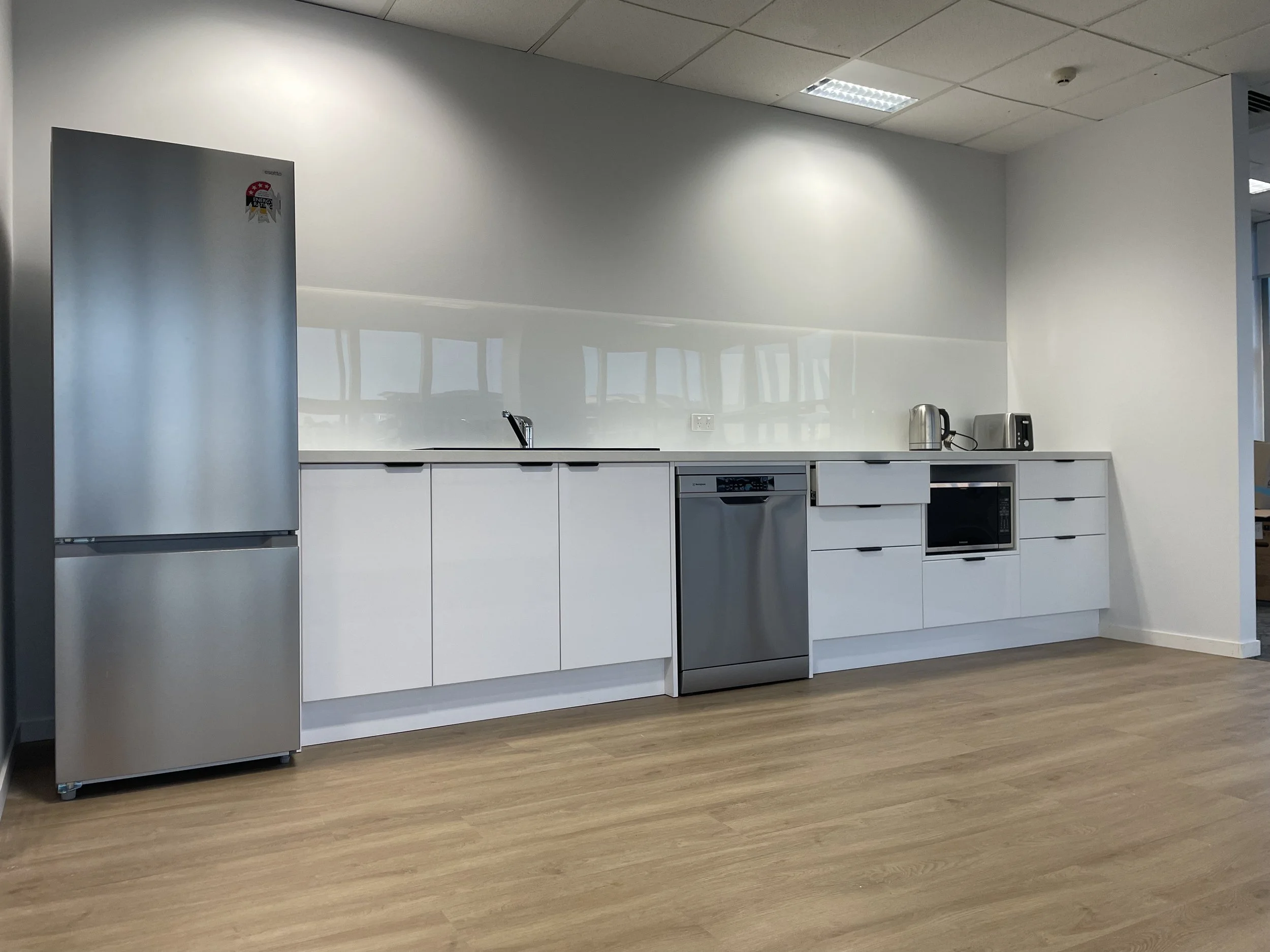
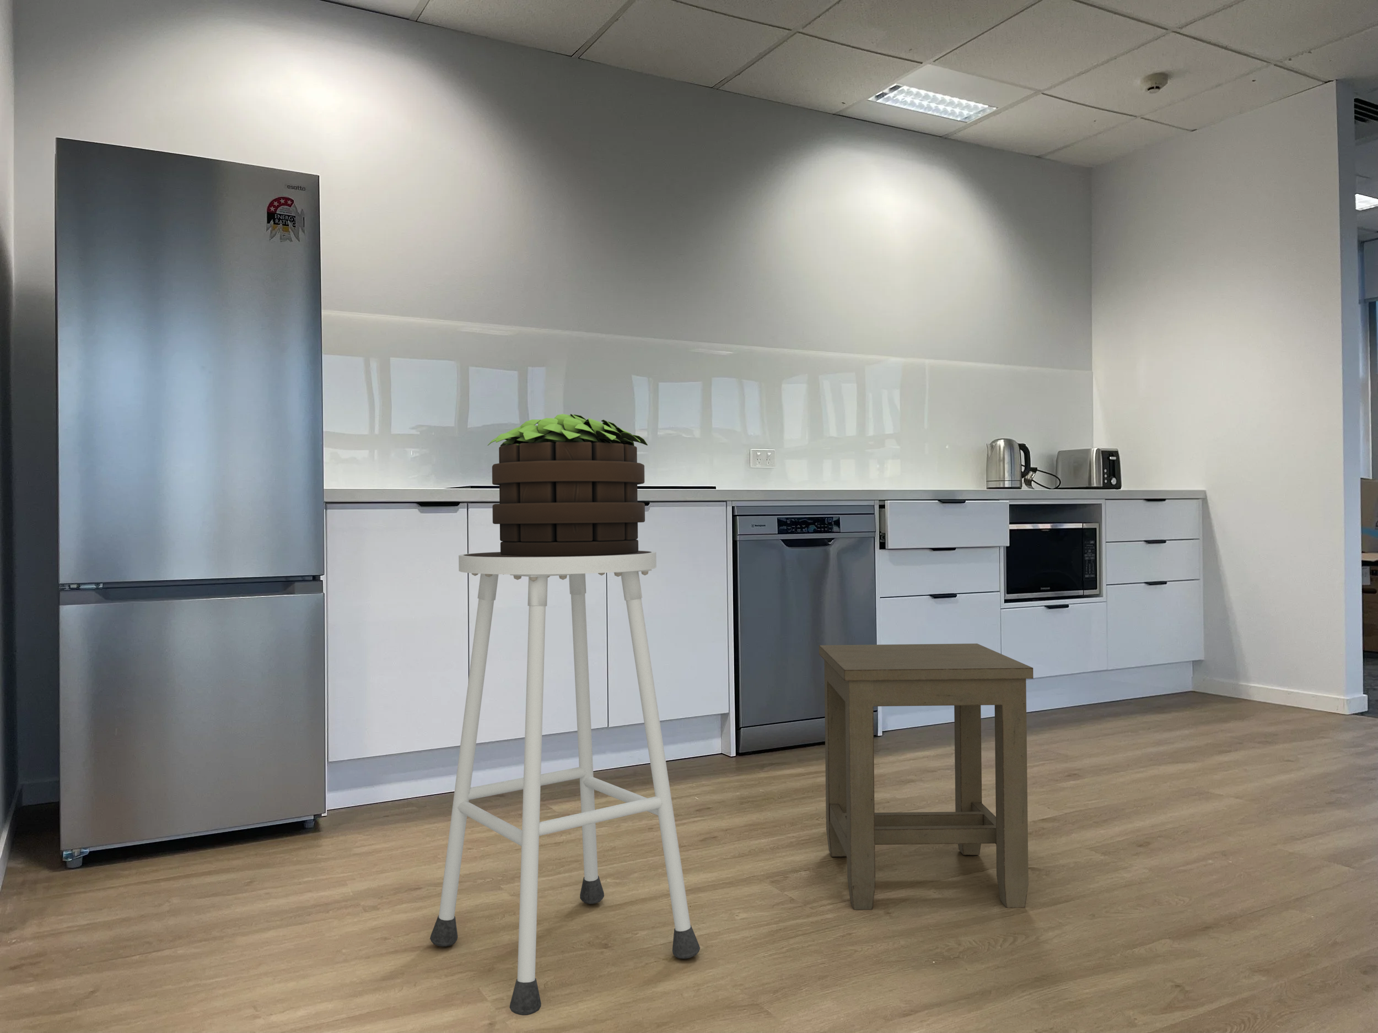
+ side table [818,643,1034,910]
+ stool [430,550,701,1016]
+ potted plant [487,413,648,556]
